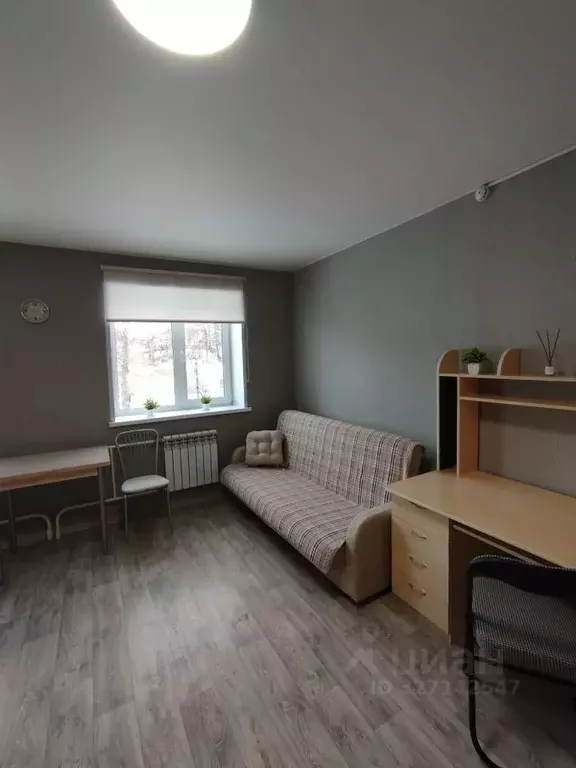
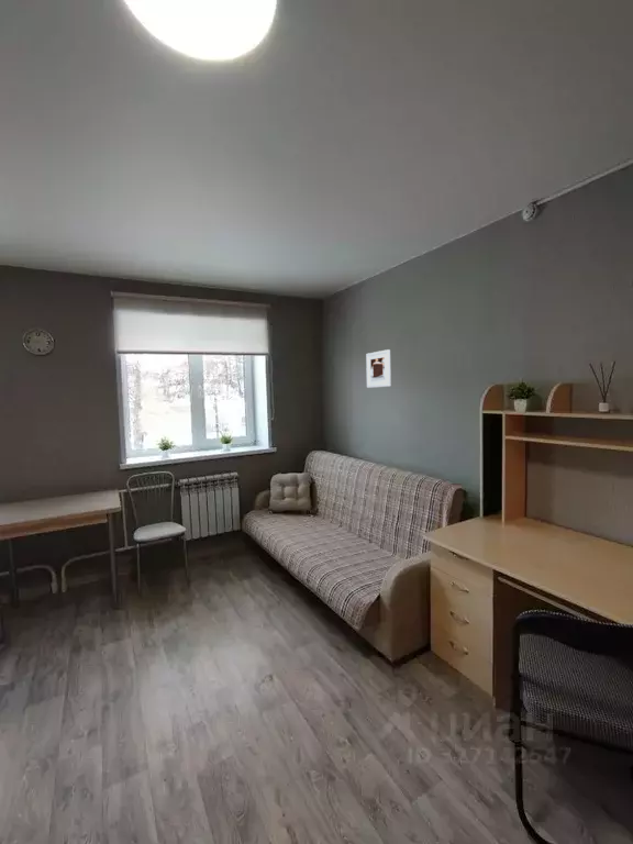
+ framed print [365,348,392,389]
